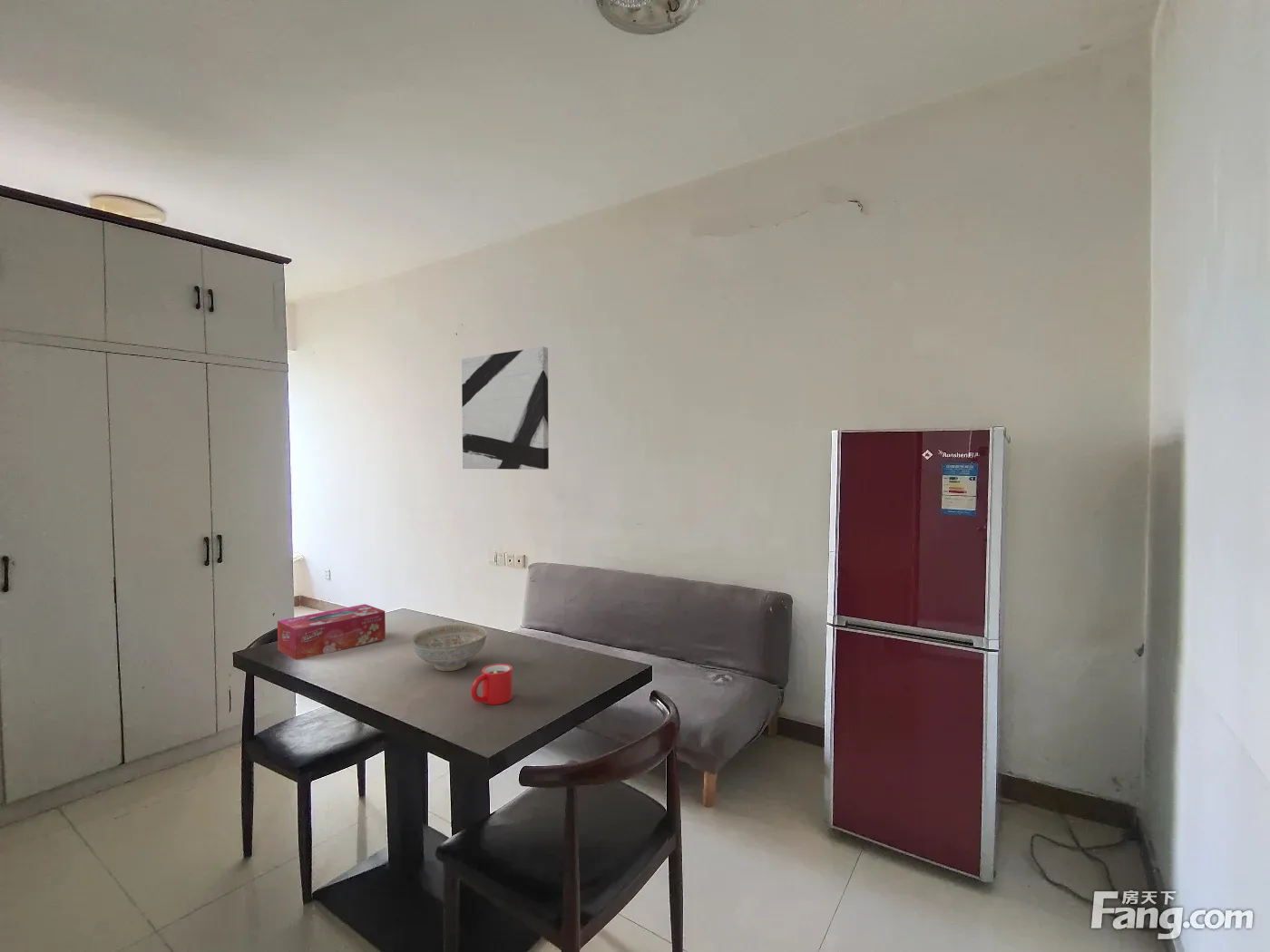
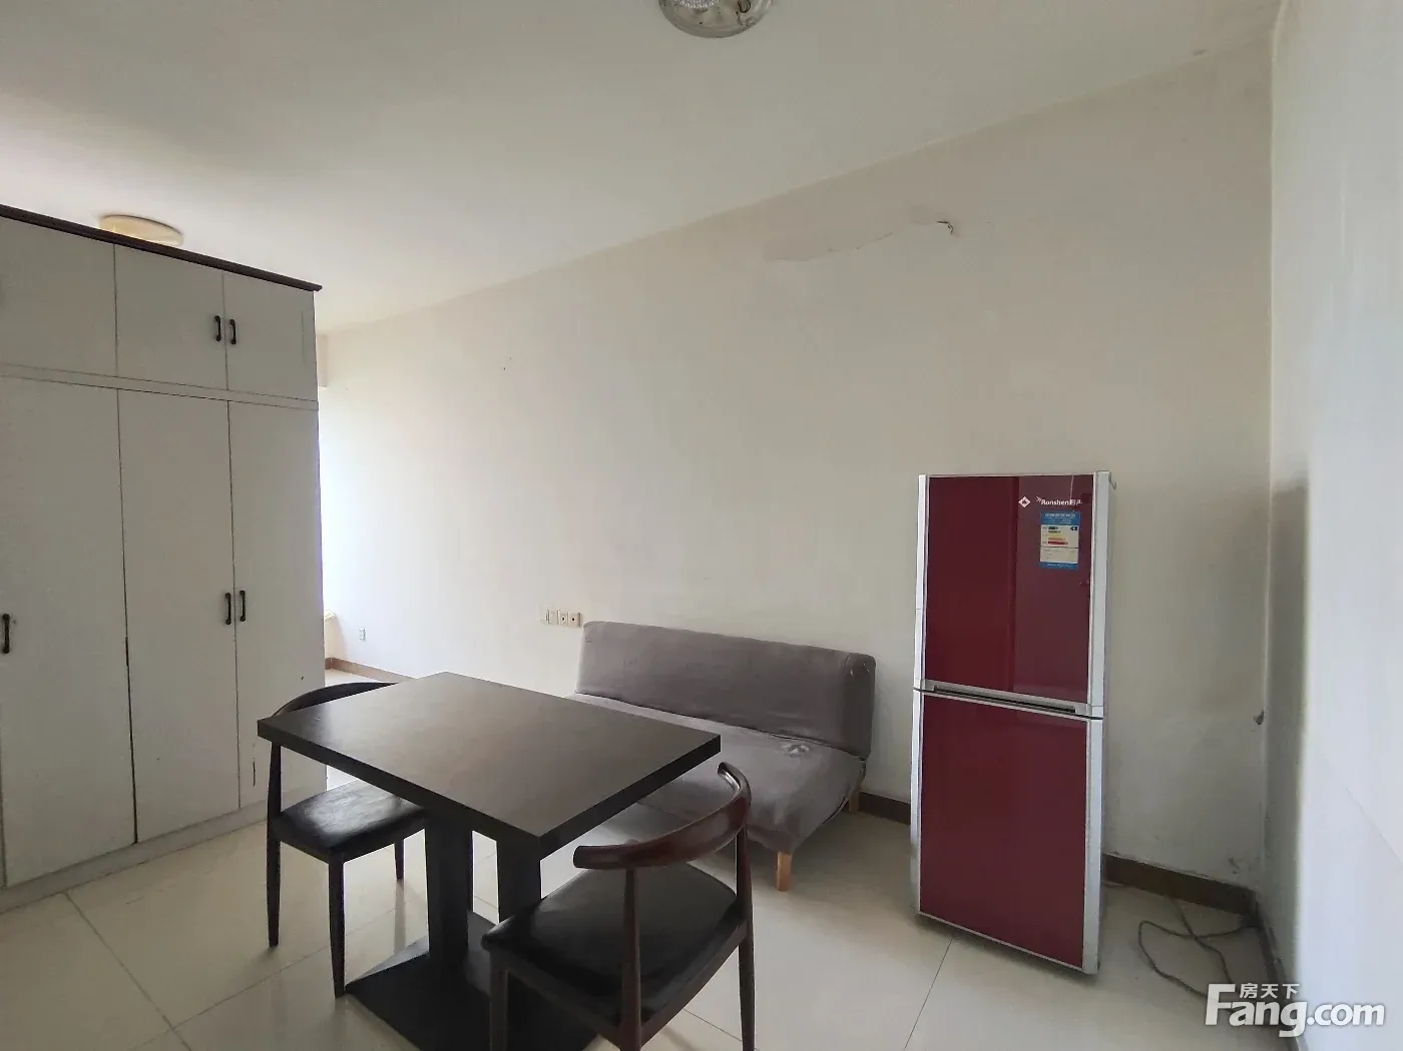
- tissue box [277,603,386,661]
- mug [470,663,513,705]
- wall art [461,346,550,471]
- decorative bowl [411,623,488,672]
